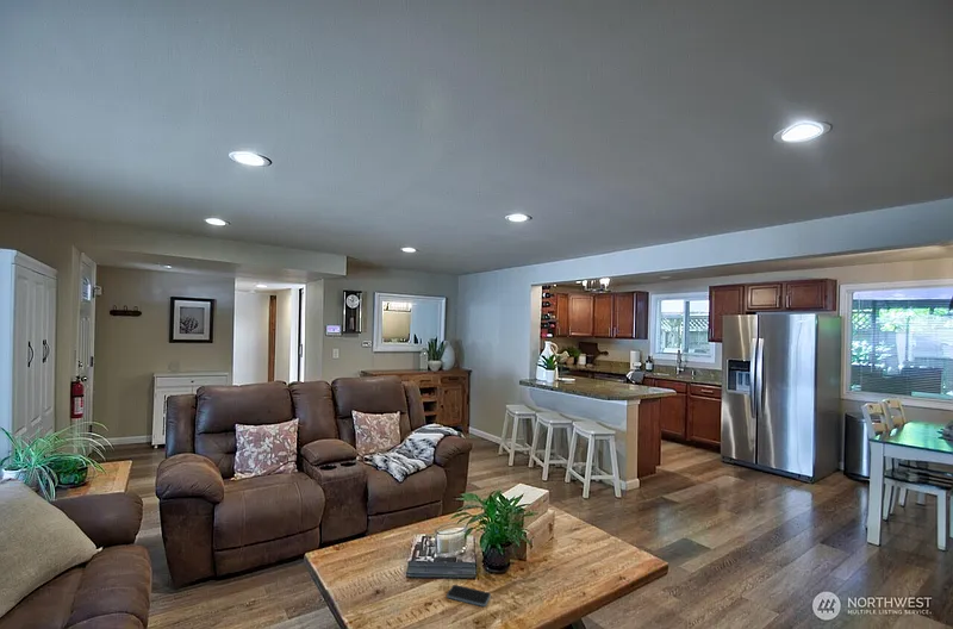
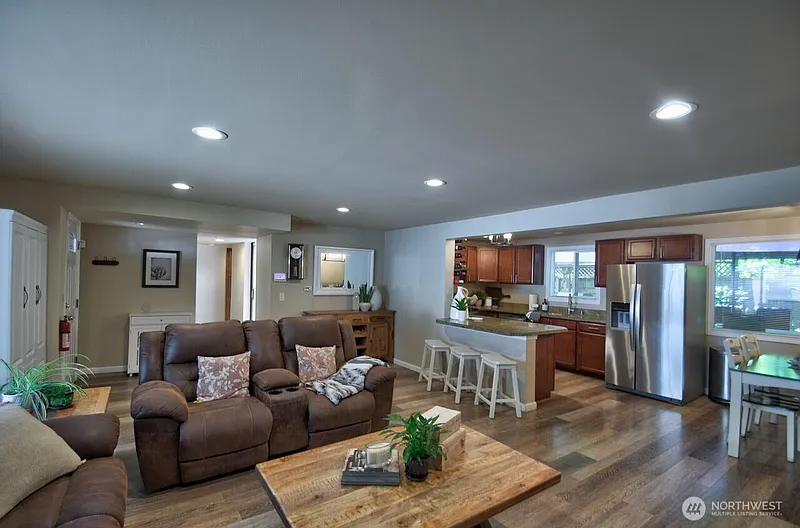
- smartphone [446,584,492,608]
